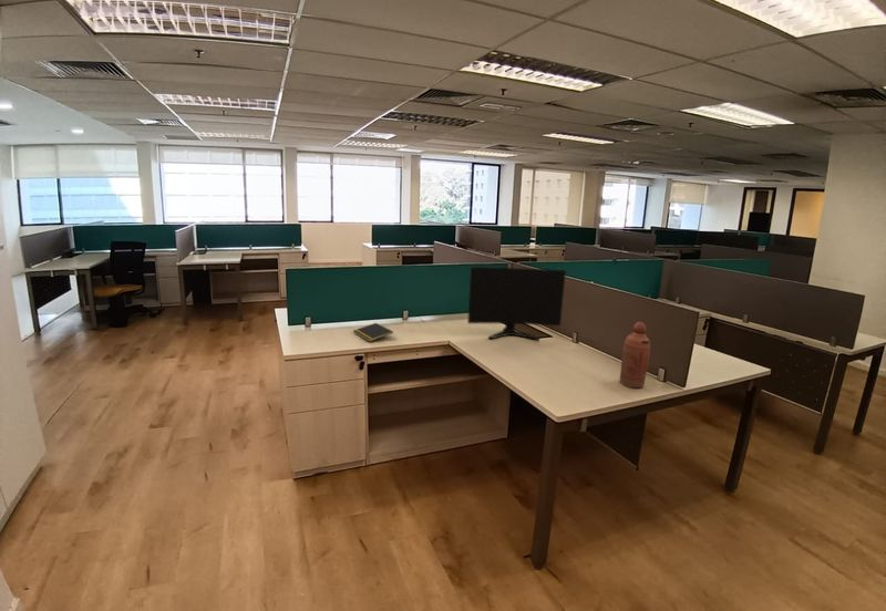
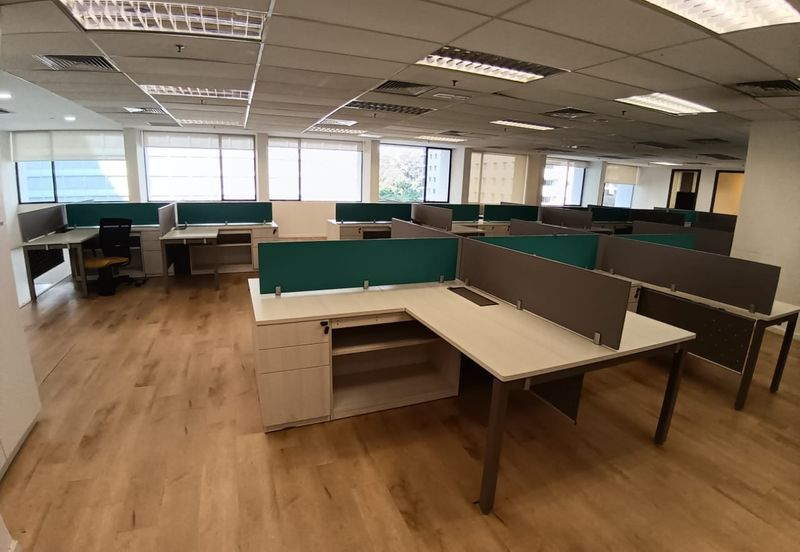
- notepad [352,322,394,343]
- bottle [619,321,651,389]
- computer monitor [466,266,567,341]
